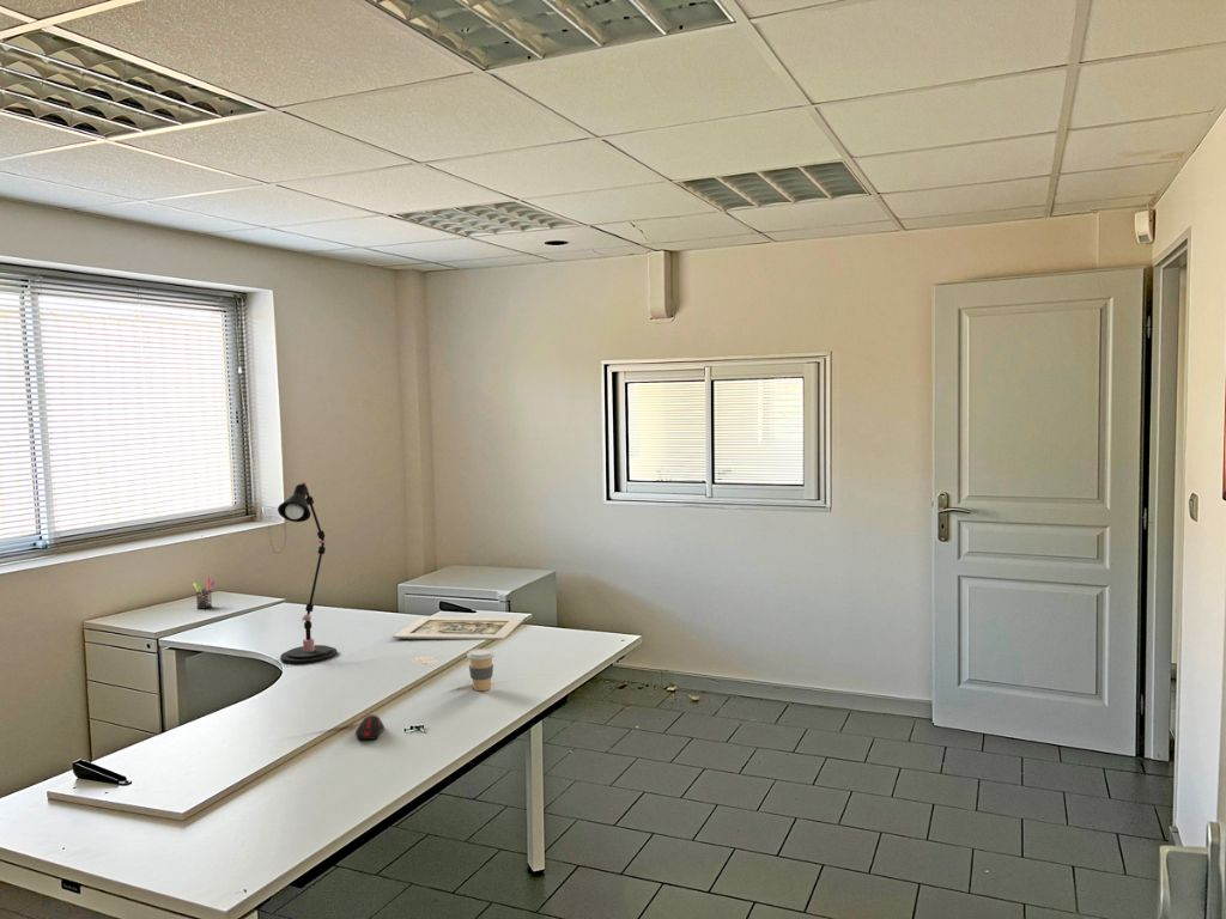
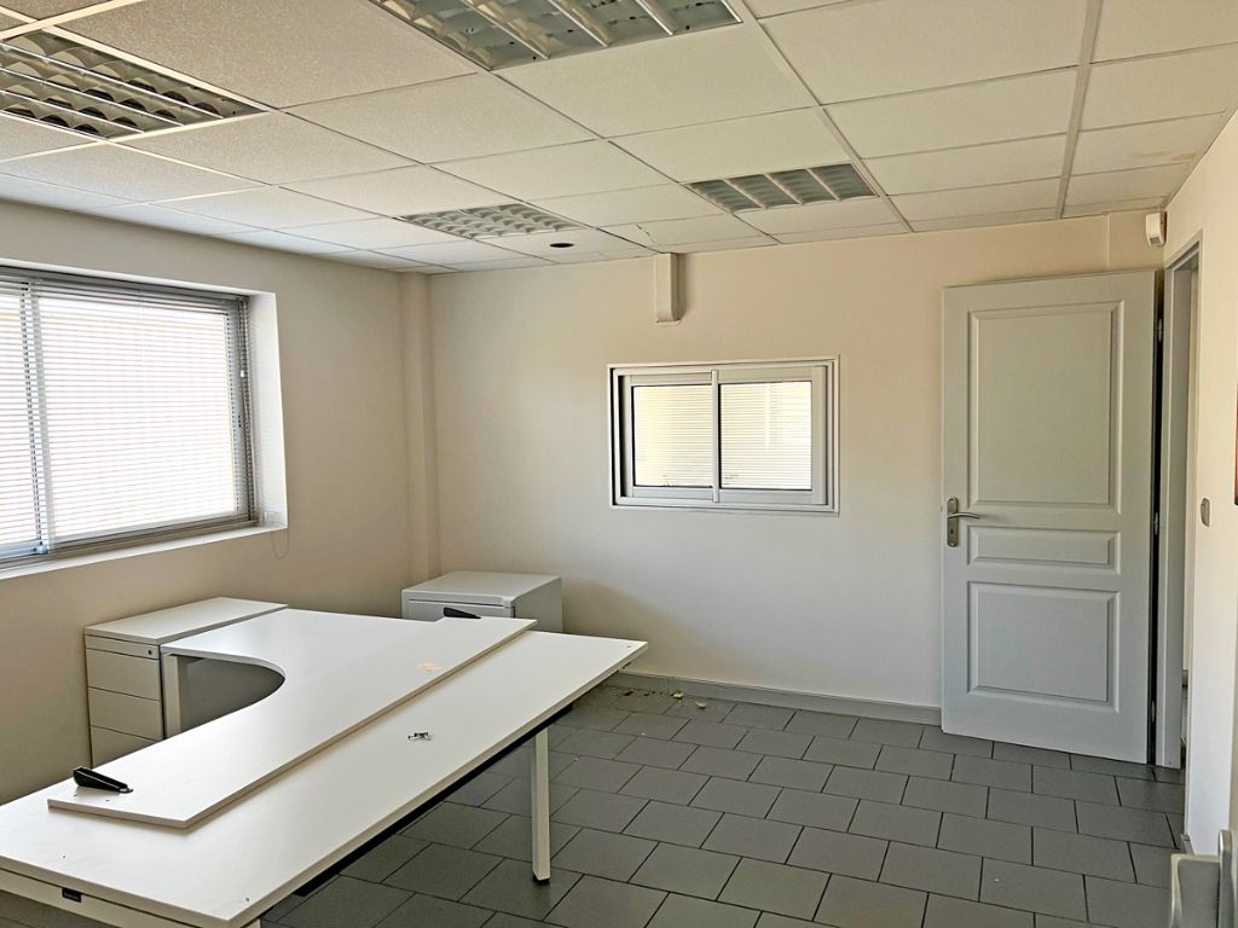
- computer mouse [354,713,386,741]
- pen holder [193,577,216,610]
- picture frame [392,616,524,640]
- coffee cup [466,647,496,692]
- desk lamp [277,481,339,665]
